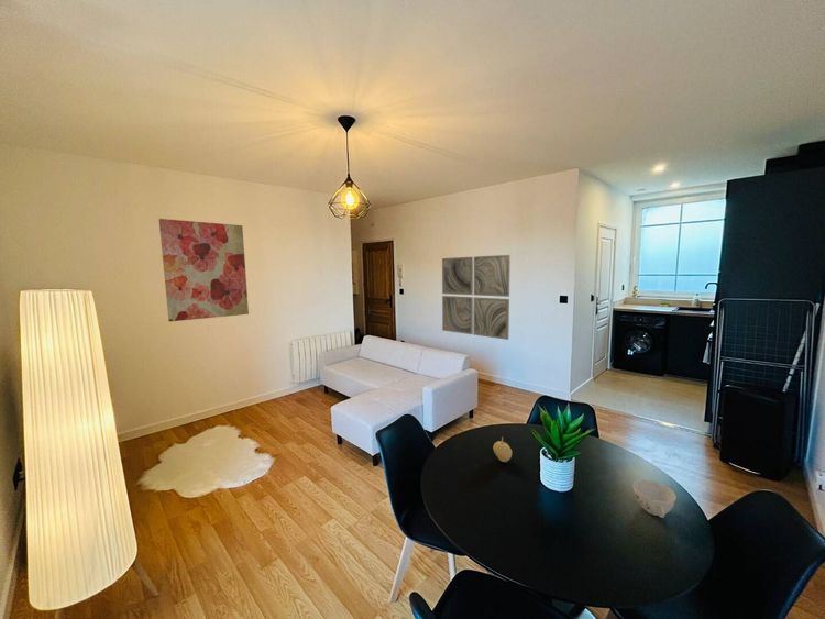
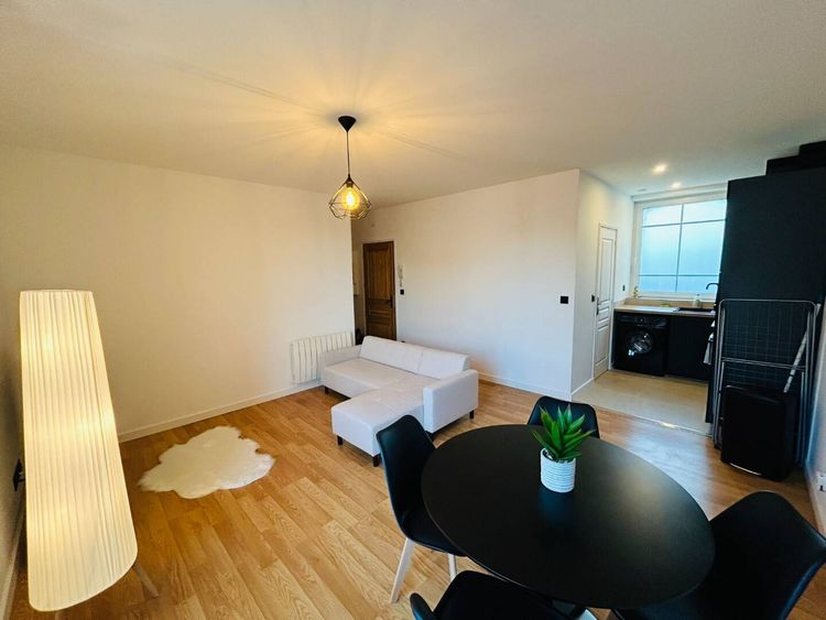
- wall art [441,254,512,341]
- teacup [632,479,678,519]
- wall art [158,218,250,323]
- fruit [492,436,513,463]
